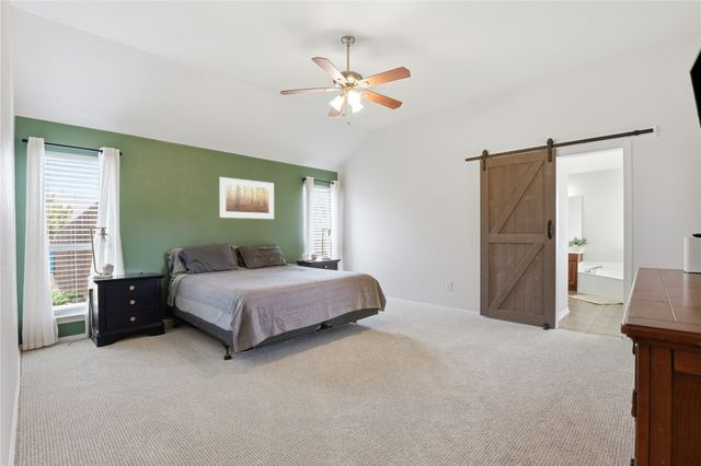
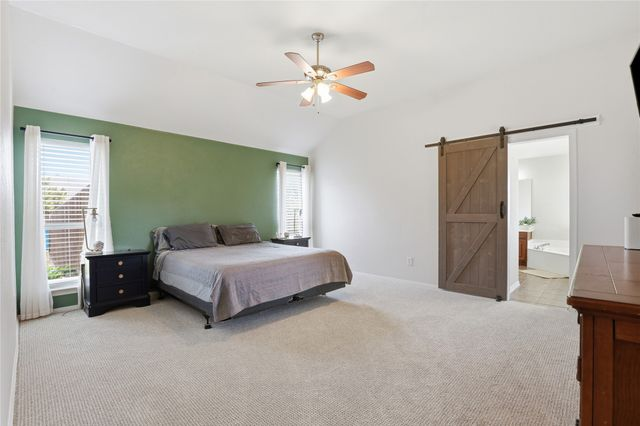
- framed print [218,176,275,220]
